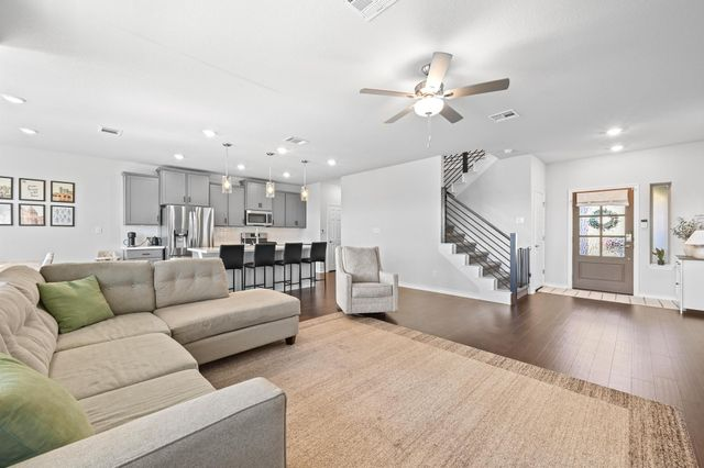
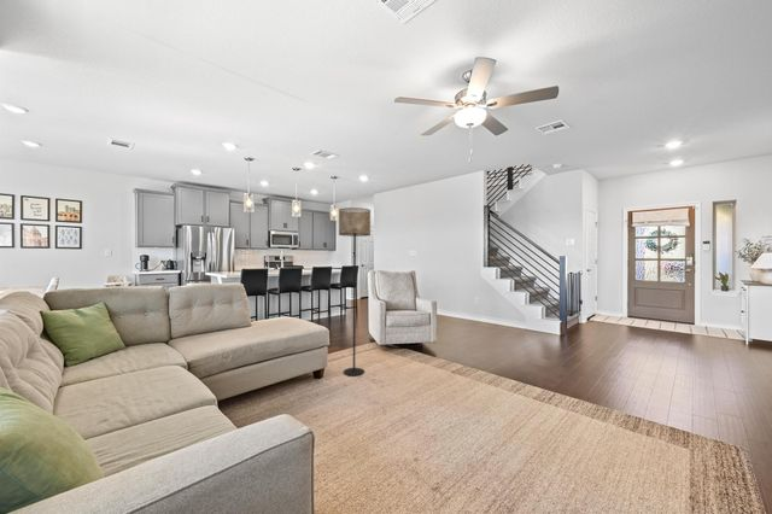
+ floor lamp [338,206,372,376]
